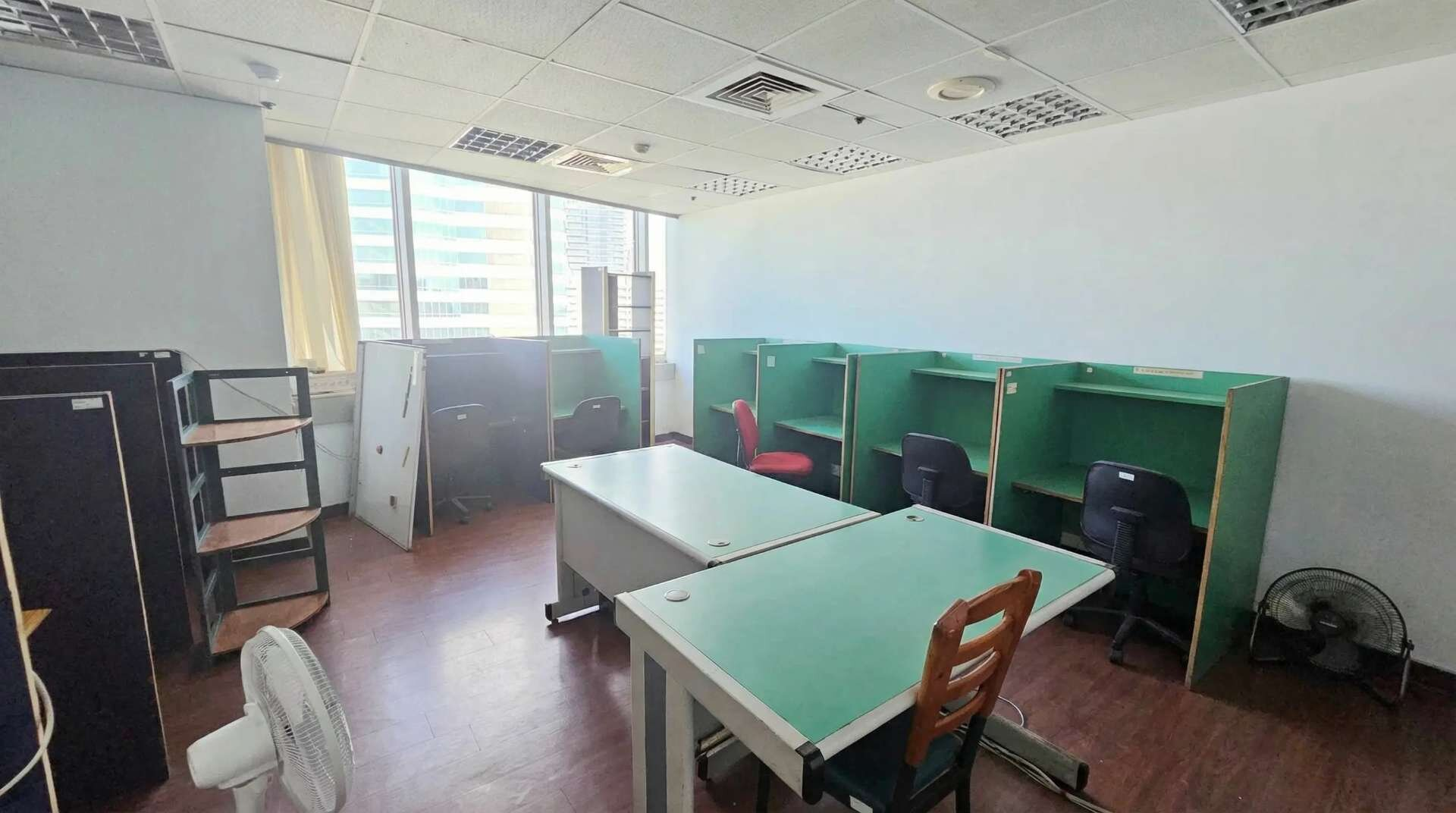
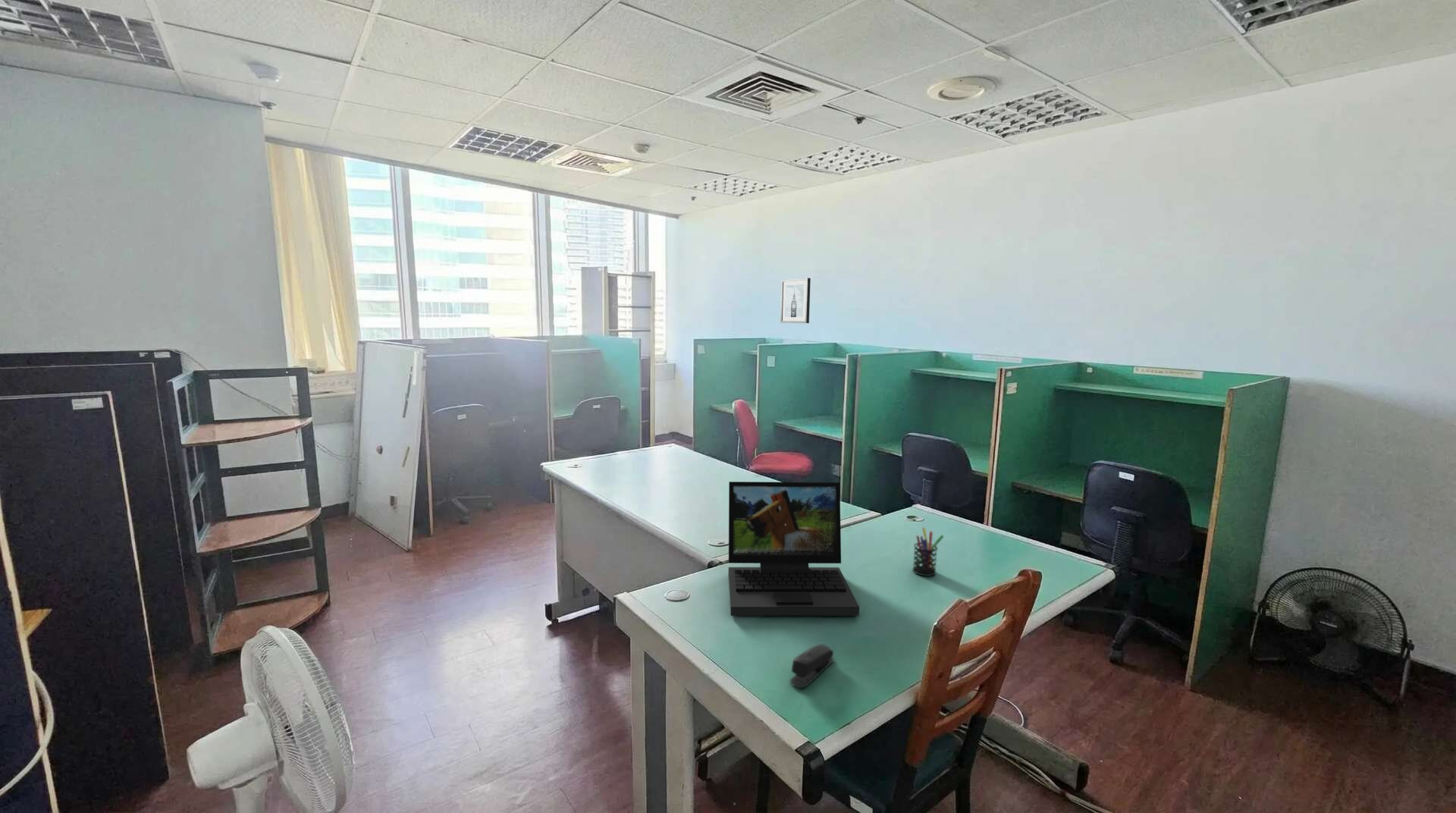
+ wall art [780,278,811,324]
+ stapler [789,644,835,689]
+ pen holder [912,527,945,577]
+ laptop [727,481,860,617]
